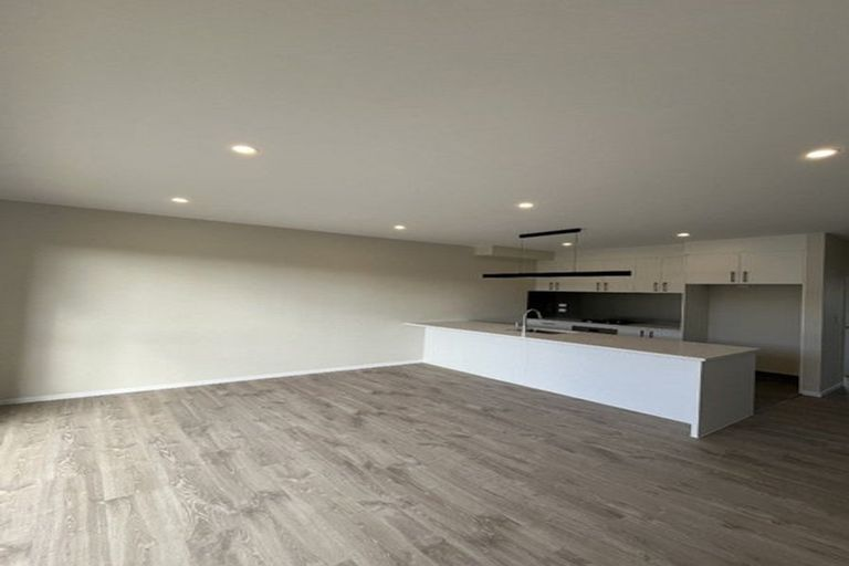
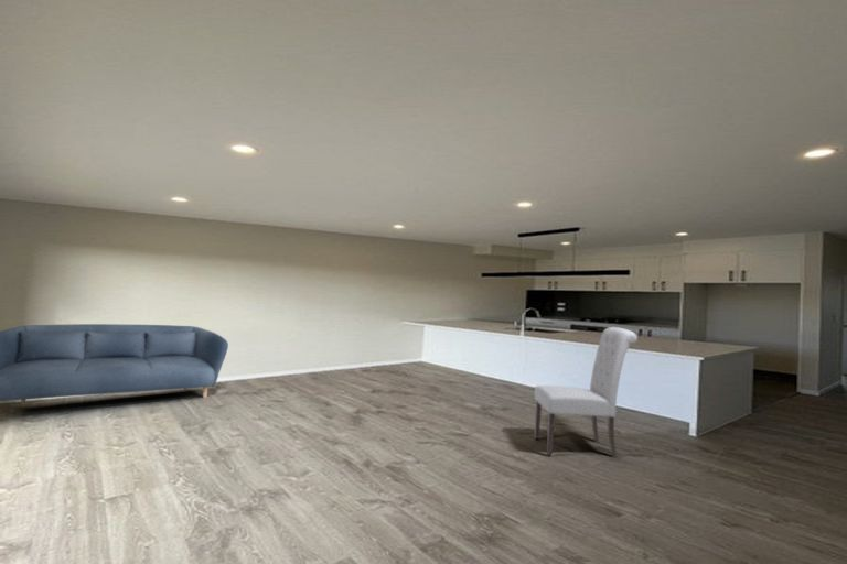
+ sofa [0,323,229,404]
+ chair [534,326,639,458]
